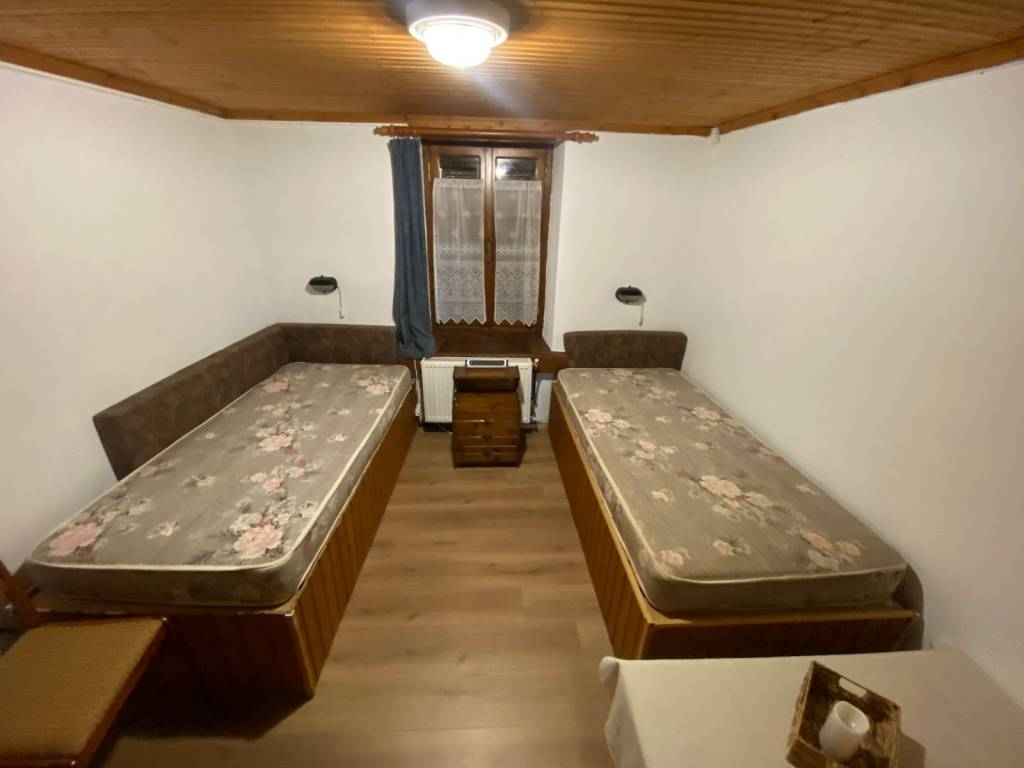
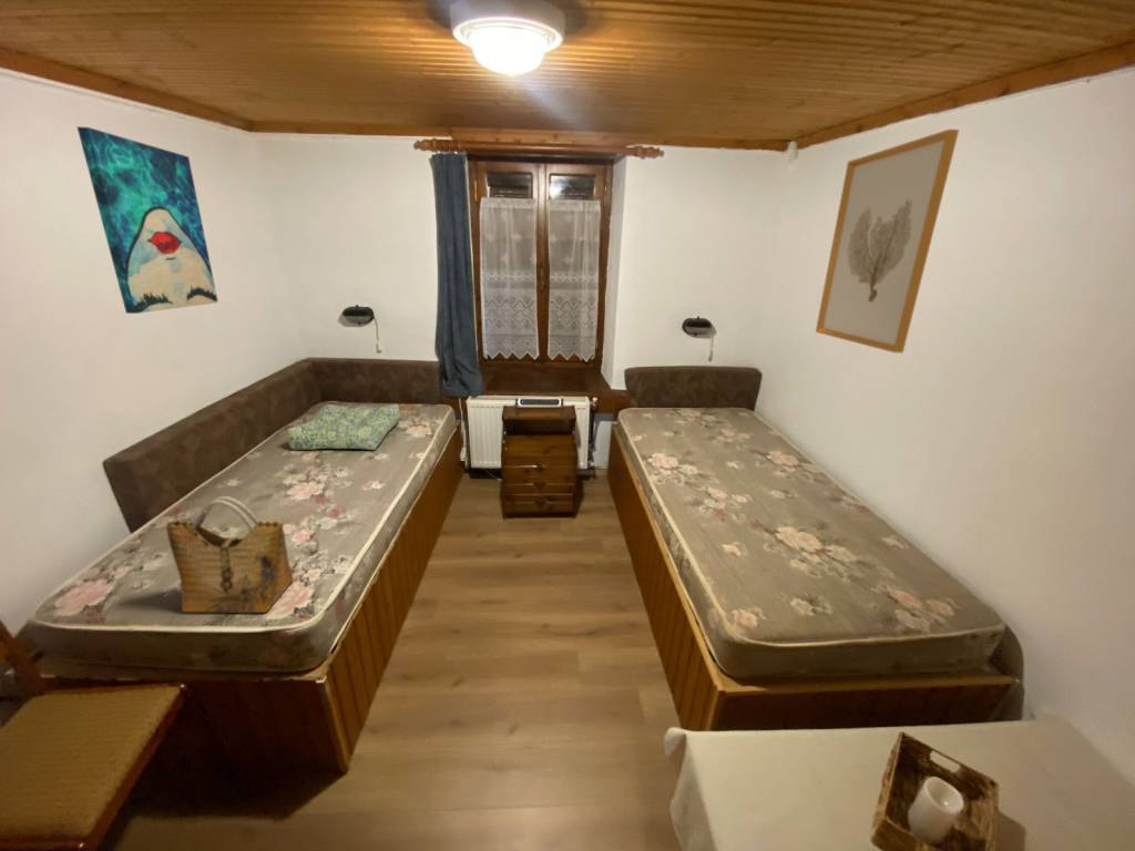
+ seat cushion [286,403,401,451]
+ grocery bag [165,495,295,614]
+ wall art [815,129,960,355]
+ wall art [75,125,219,315]
